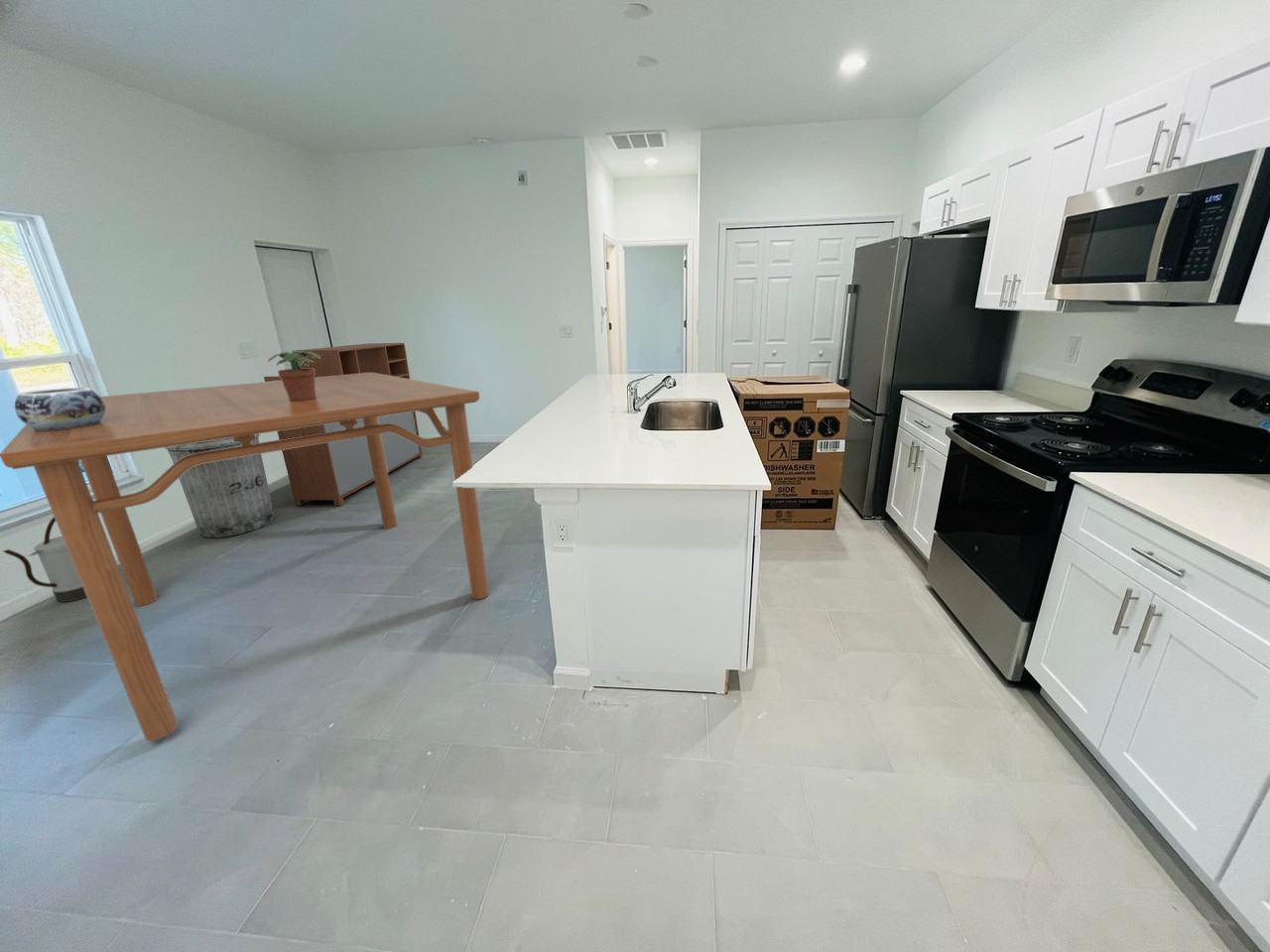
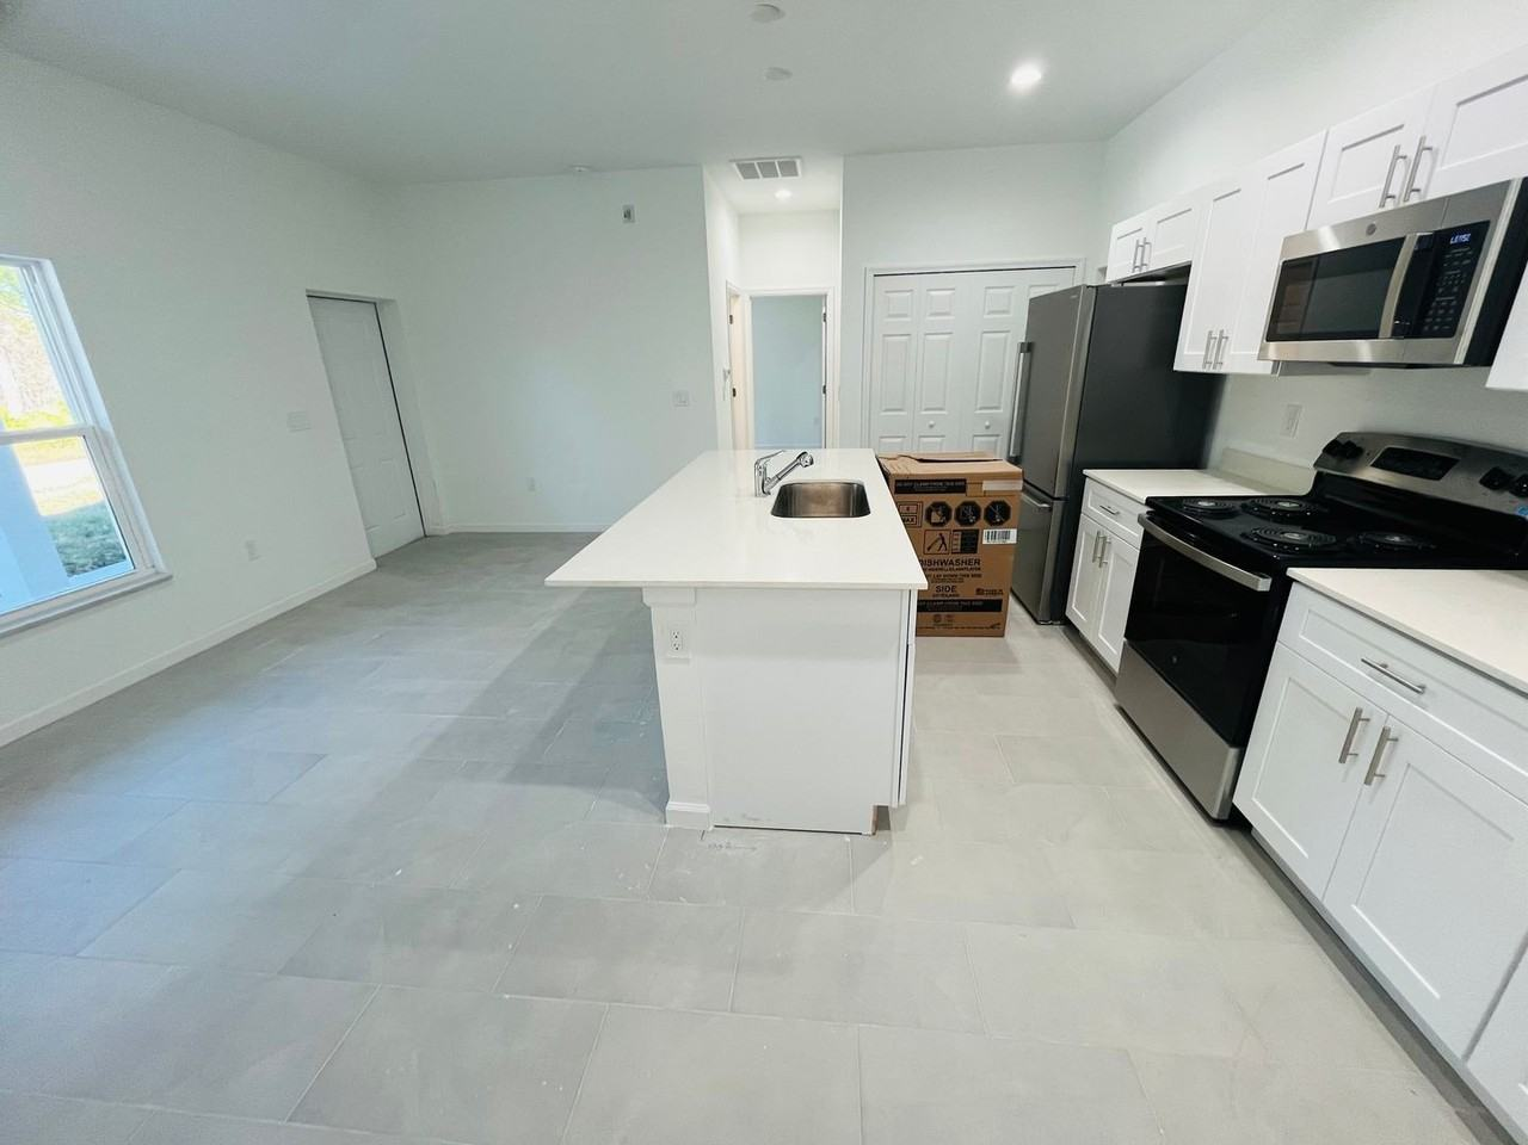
- storage cabinet [263,342,424,507]
- decorative bowl [14,387,105,430]
- trash can [164,433,276,538]
- potted plant [267,350,320,401]
- dining table [0,373,490,742]
- watering can [2,516,87,603]
